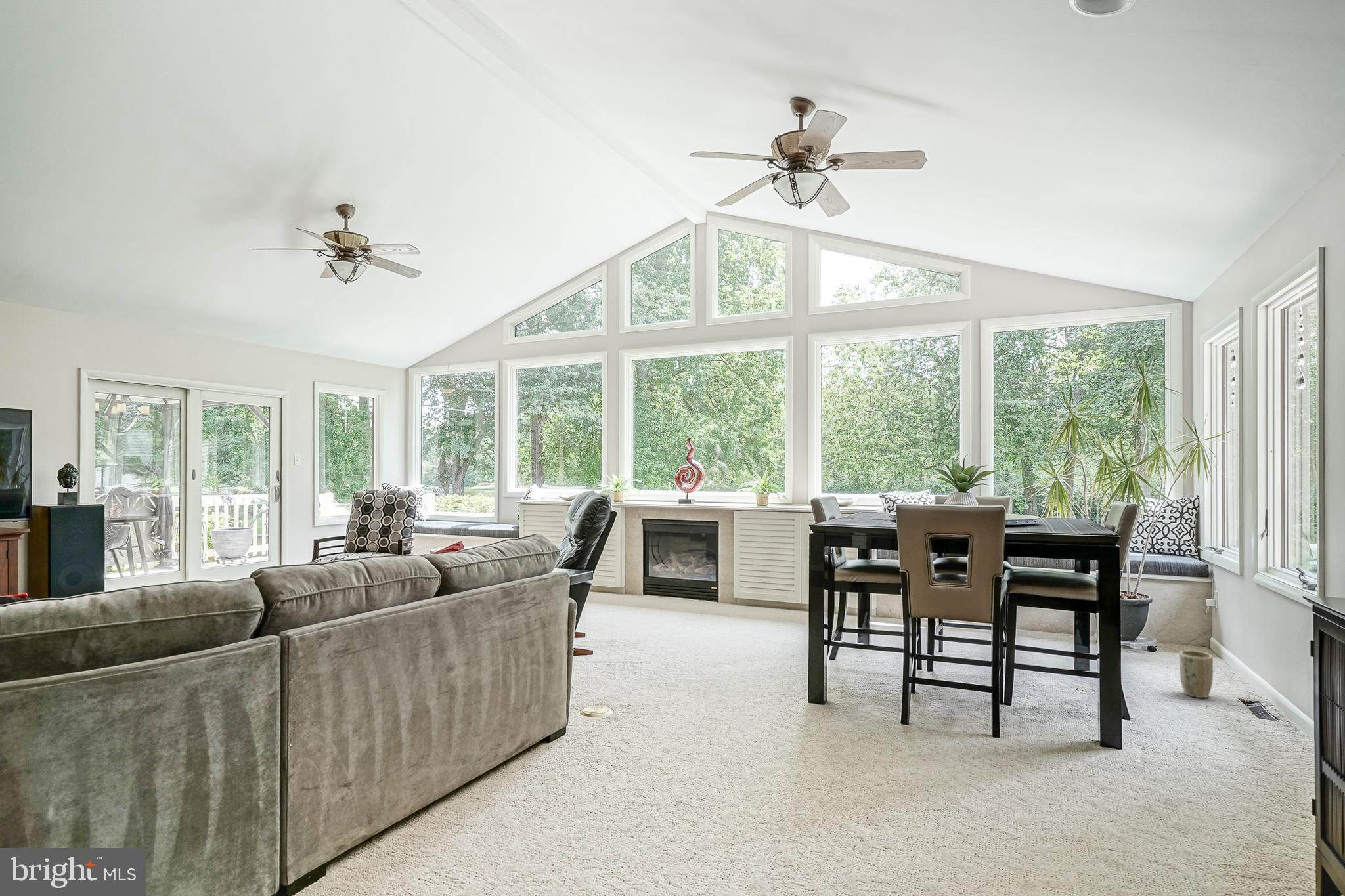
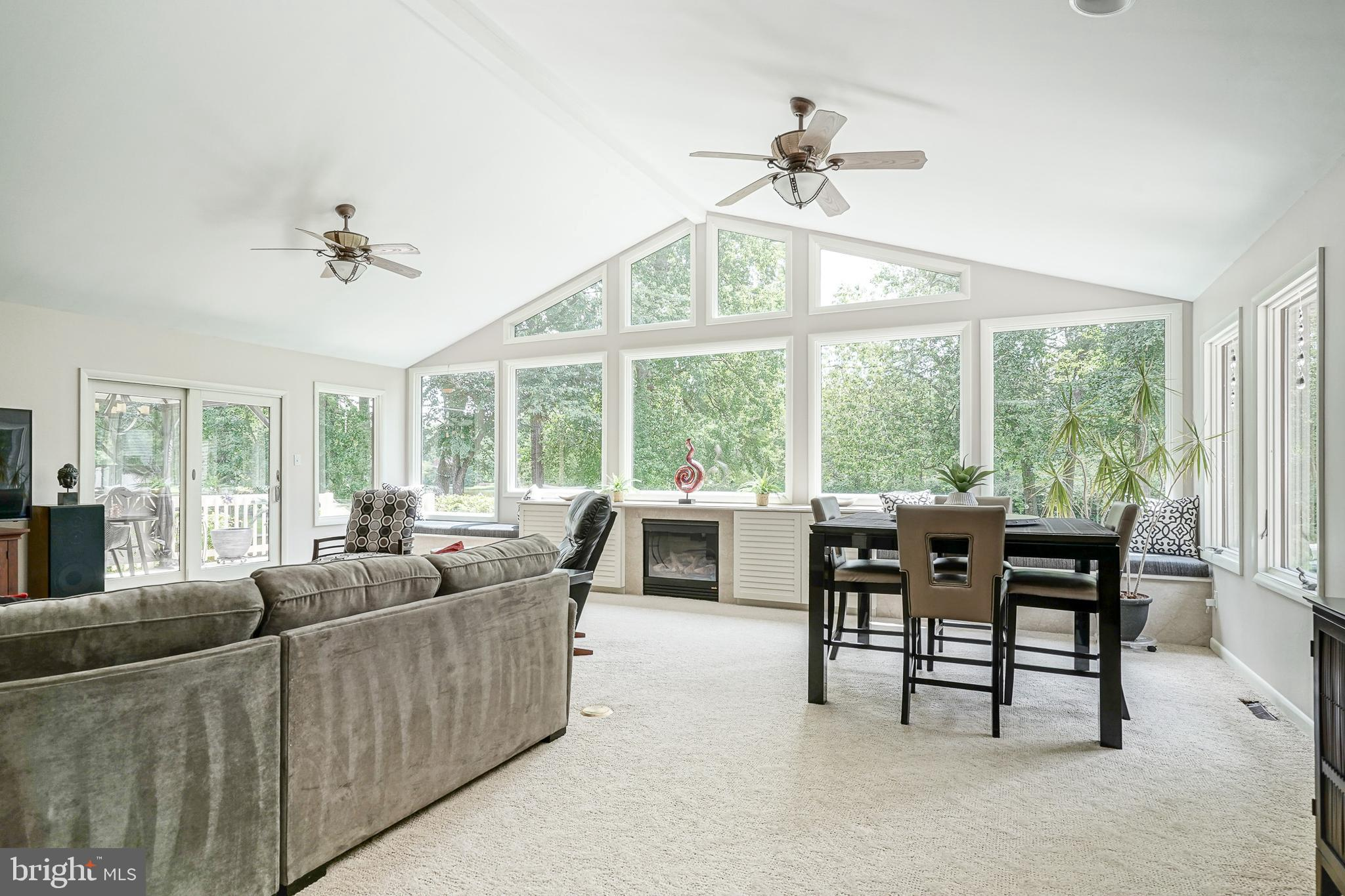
- plant pot [1179,650,1214,698]
